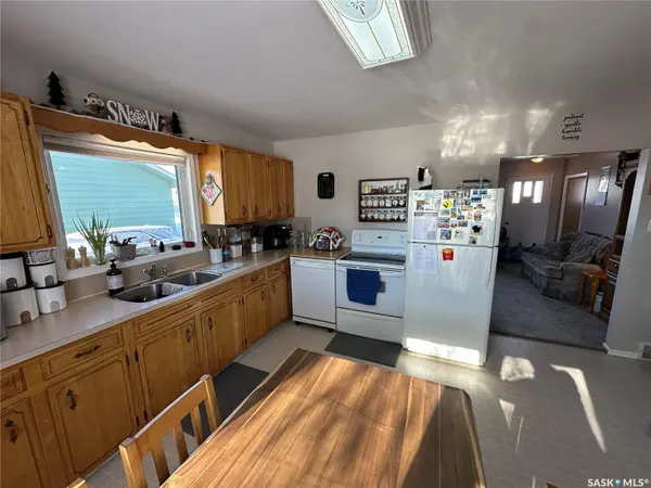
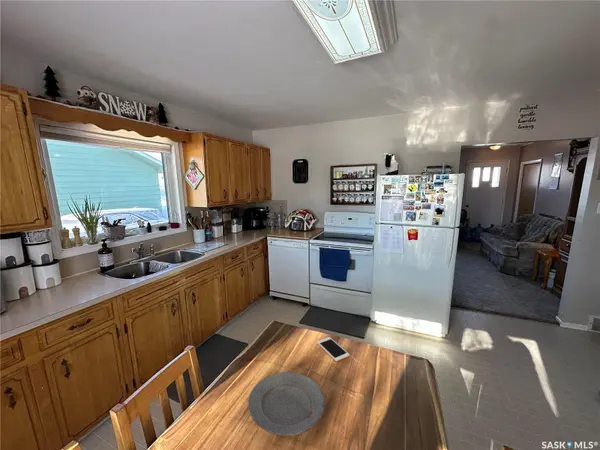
+ cell phone [316,336,350,362]
+ plate [247,371,326,437]
